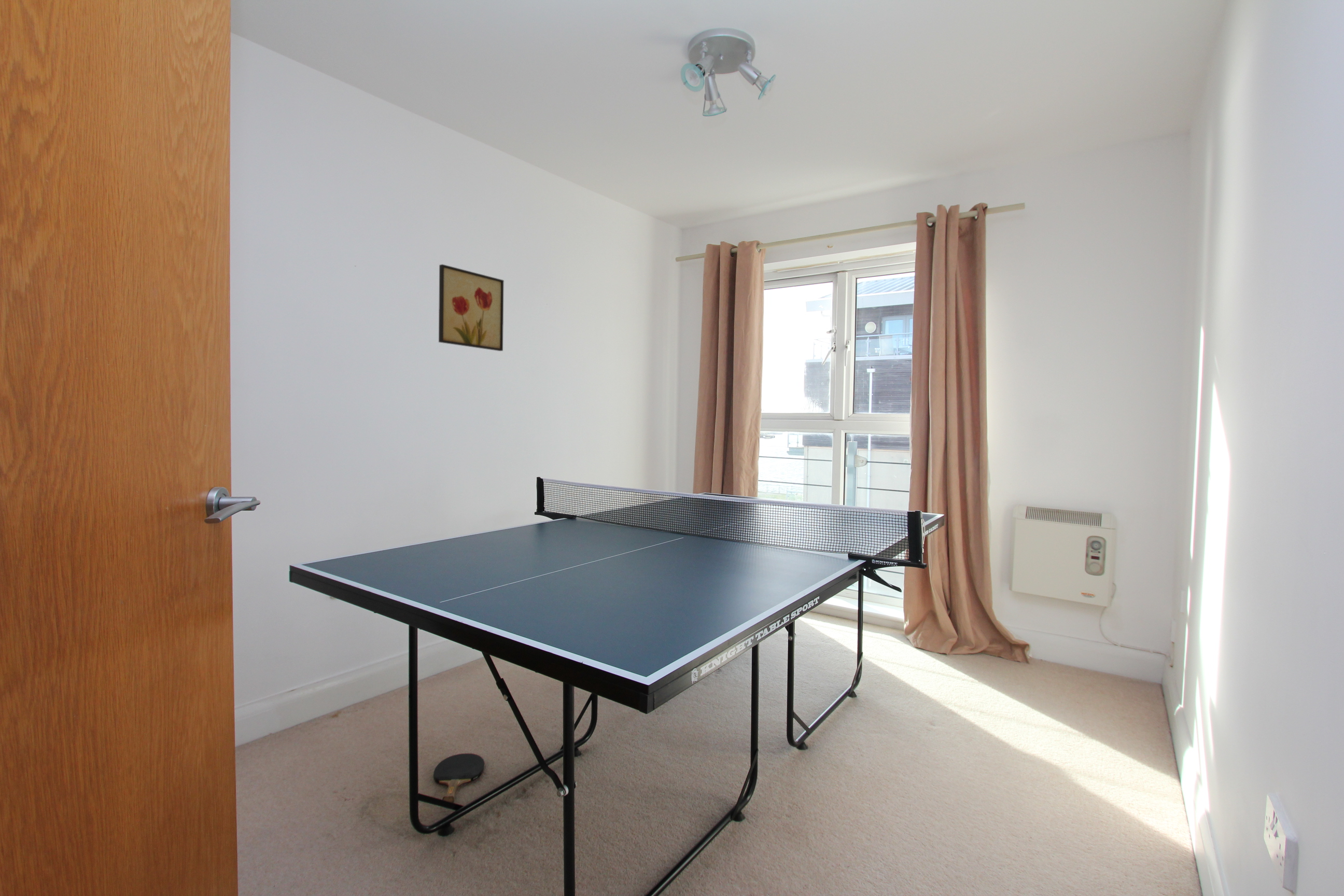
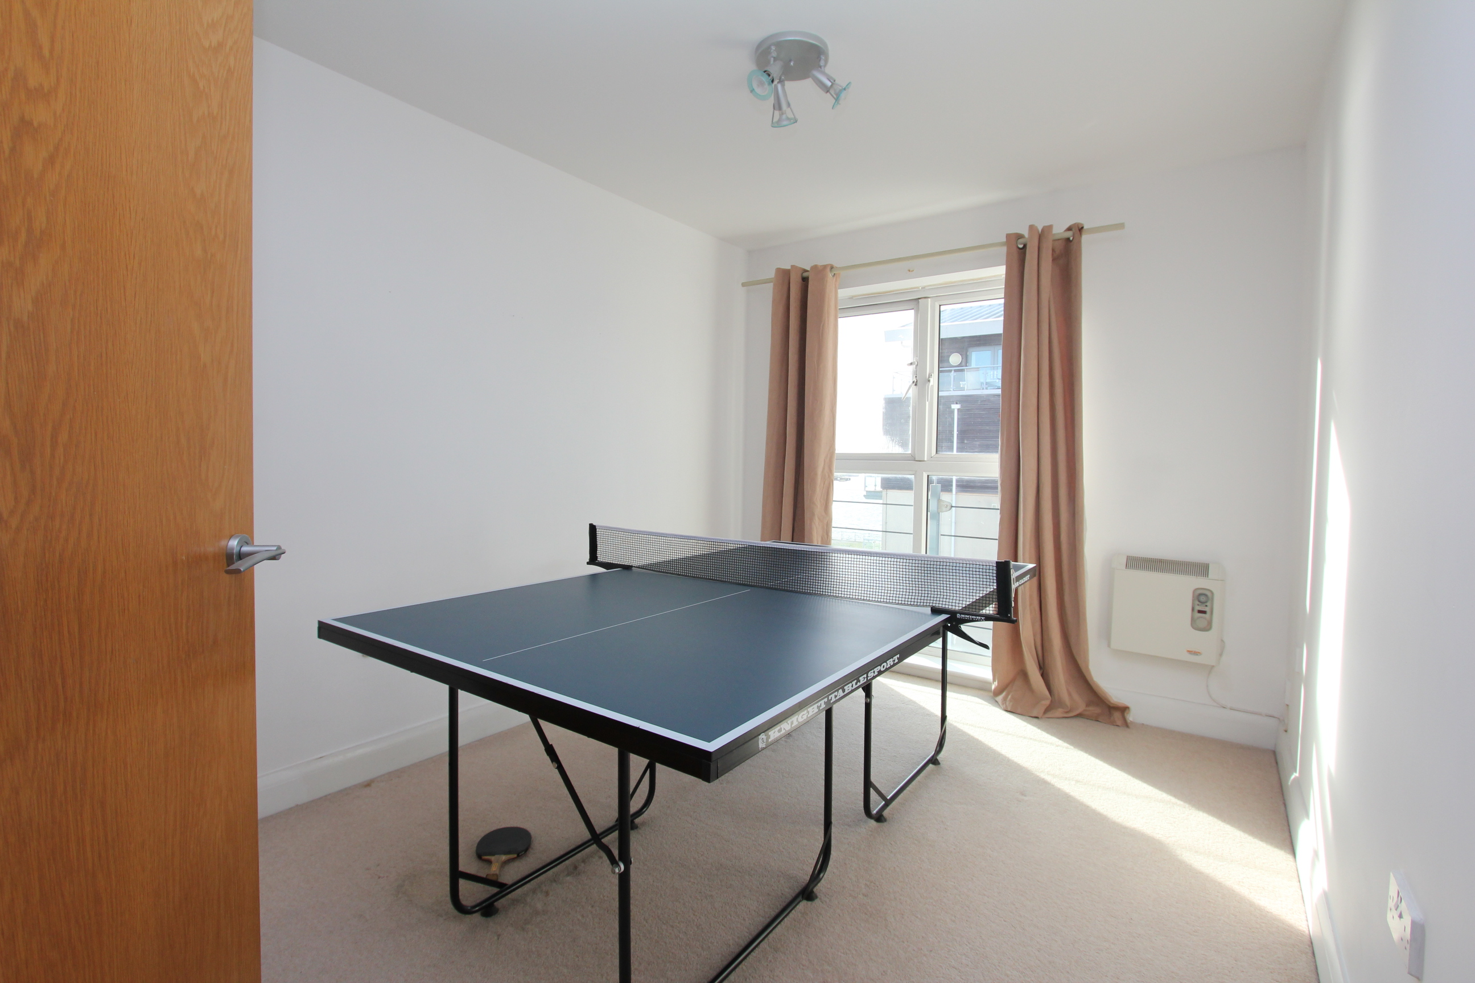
- wall art [438,264,505,352]
